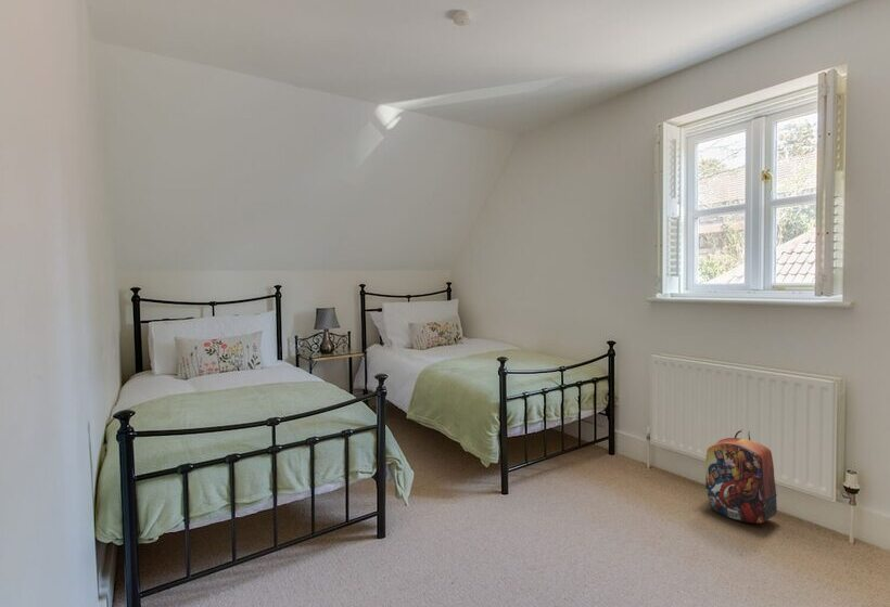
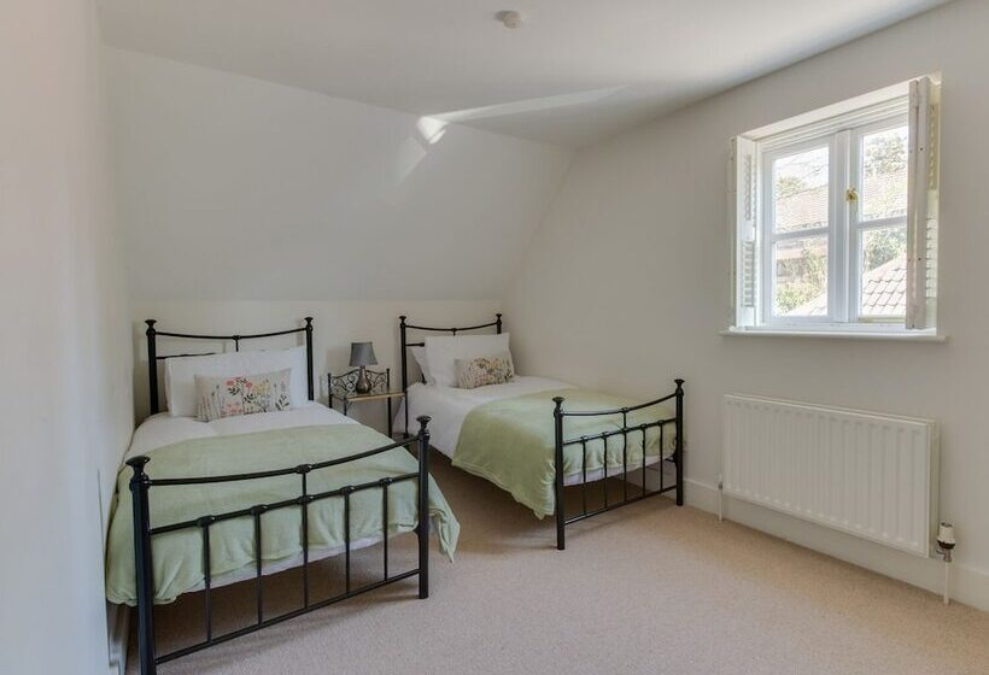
- backpack [704,429,778,524]
